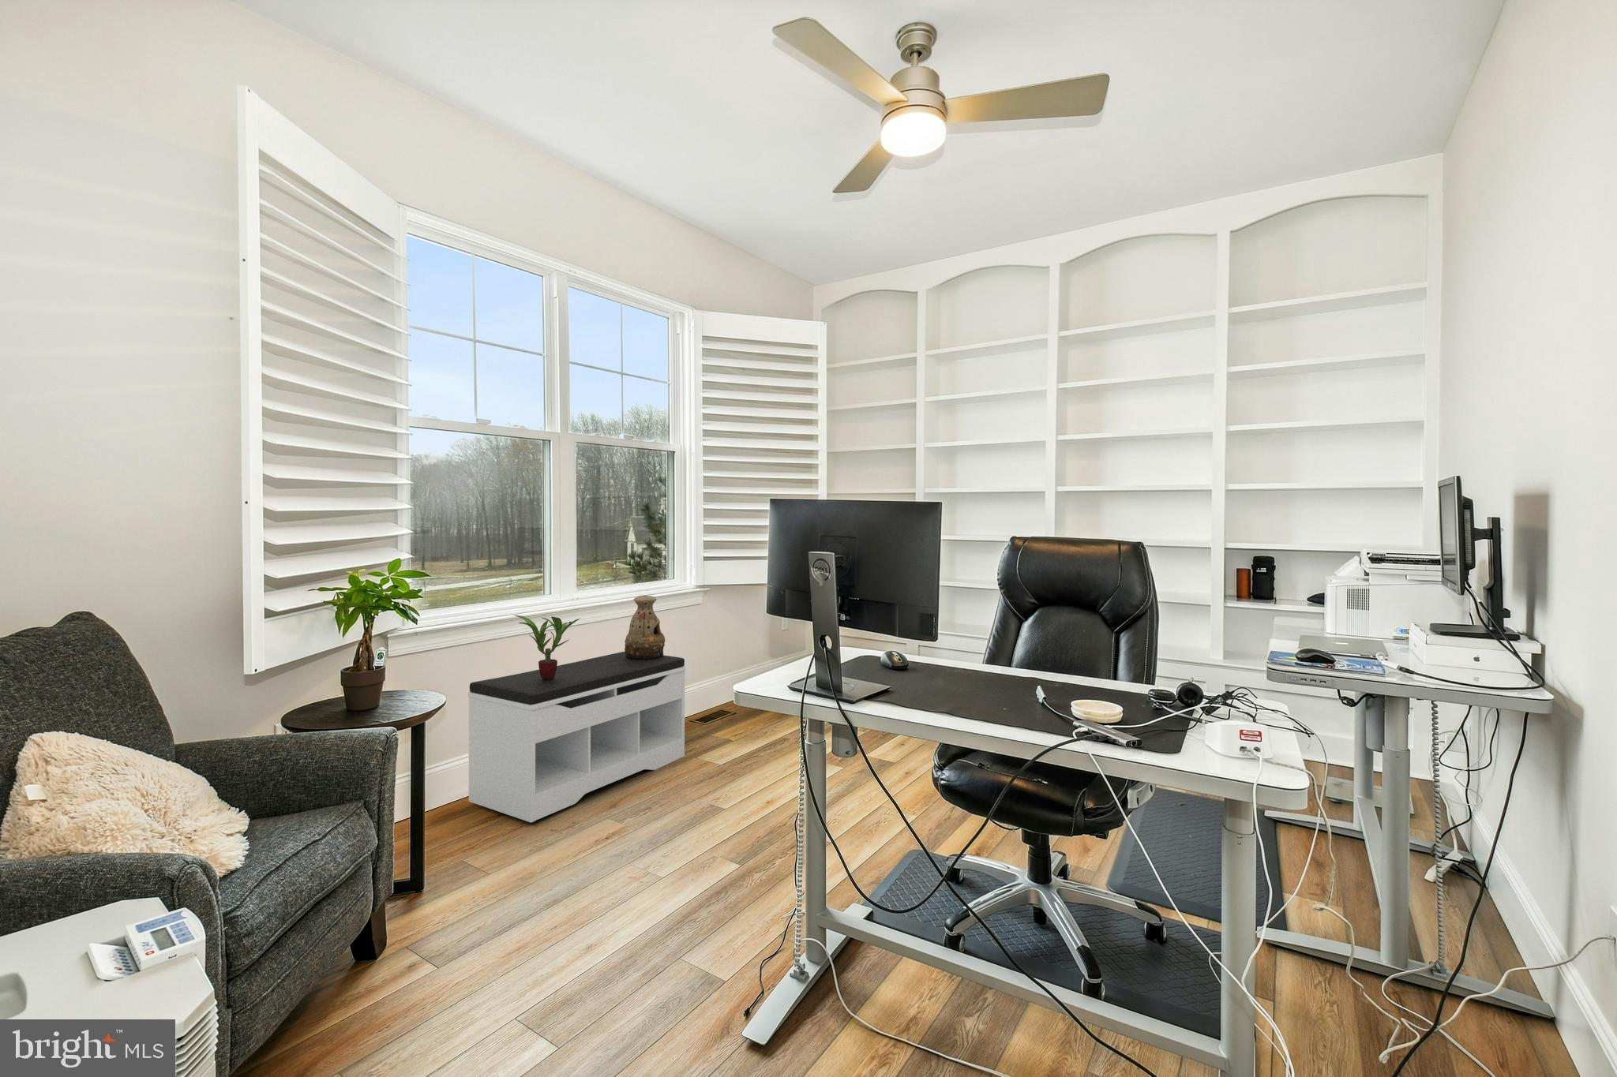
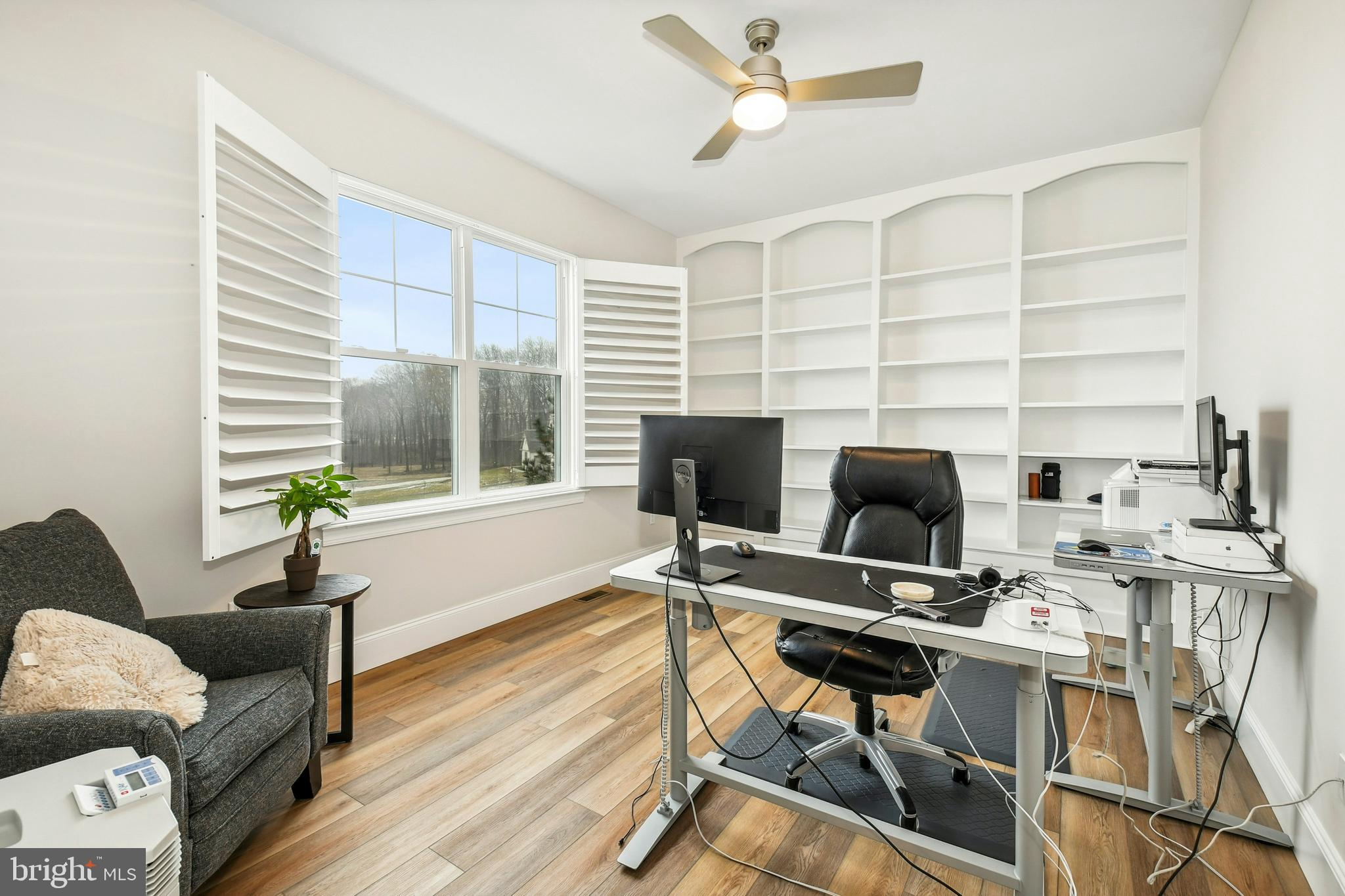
- potted plant [512,614,581,679]
- bench [468,651,686,823]
- lantern [624,595,666,660]
